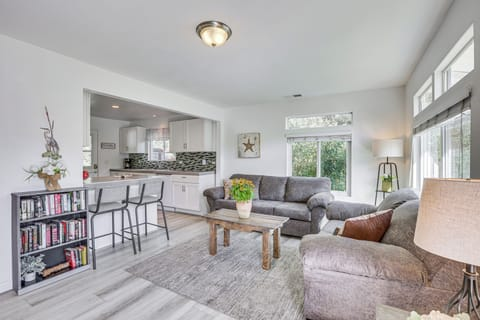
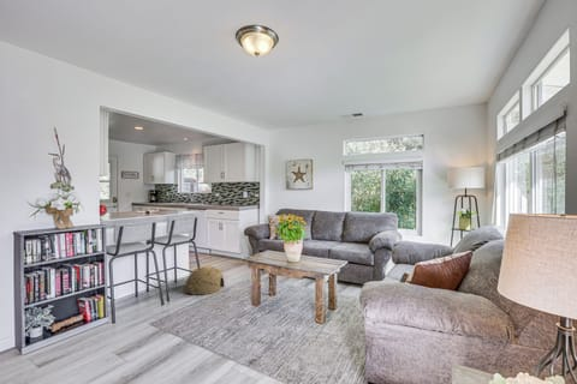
+ woven basket [184,265,226,295]
